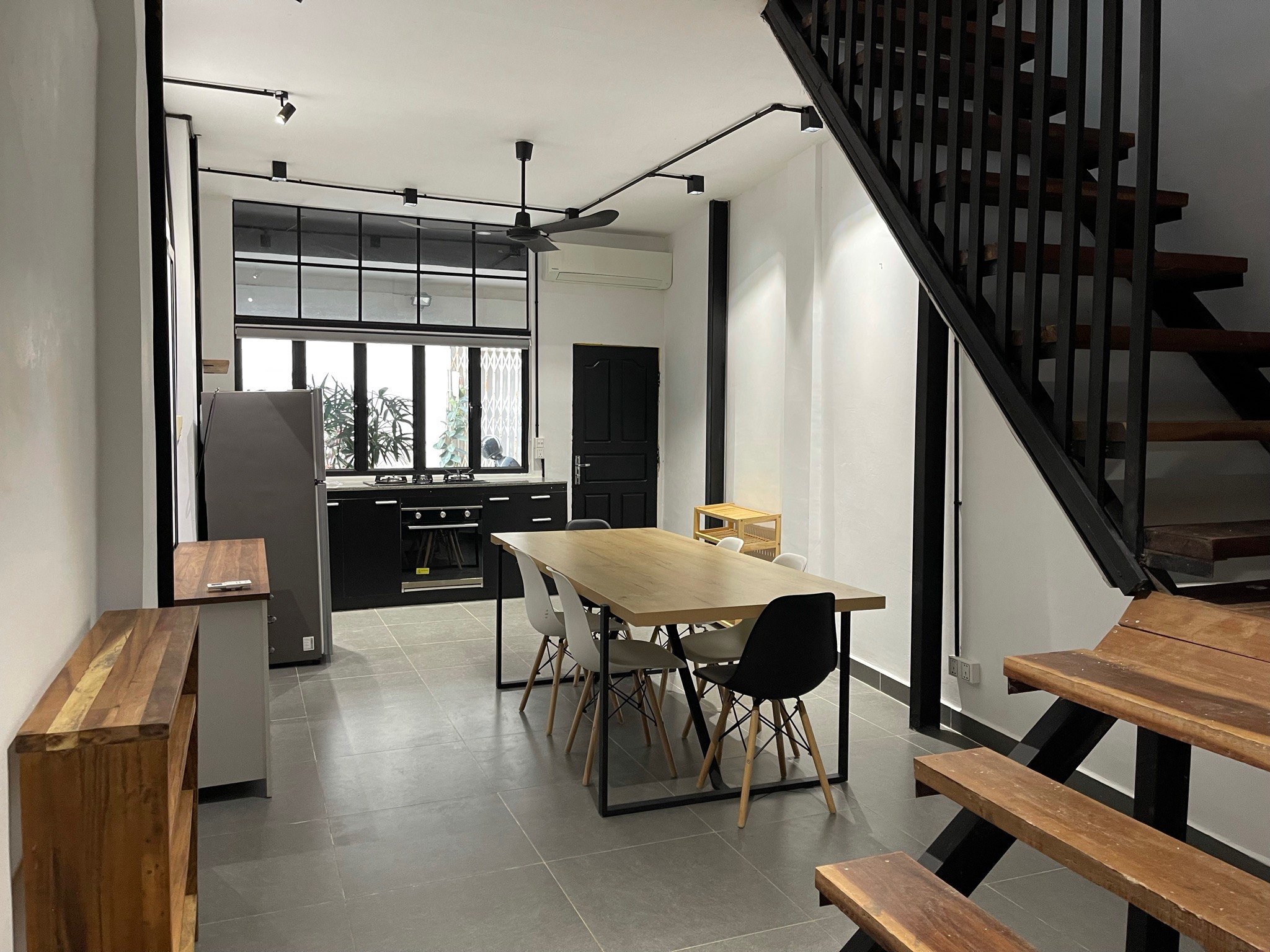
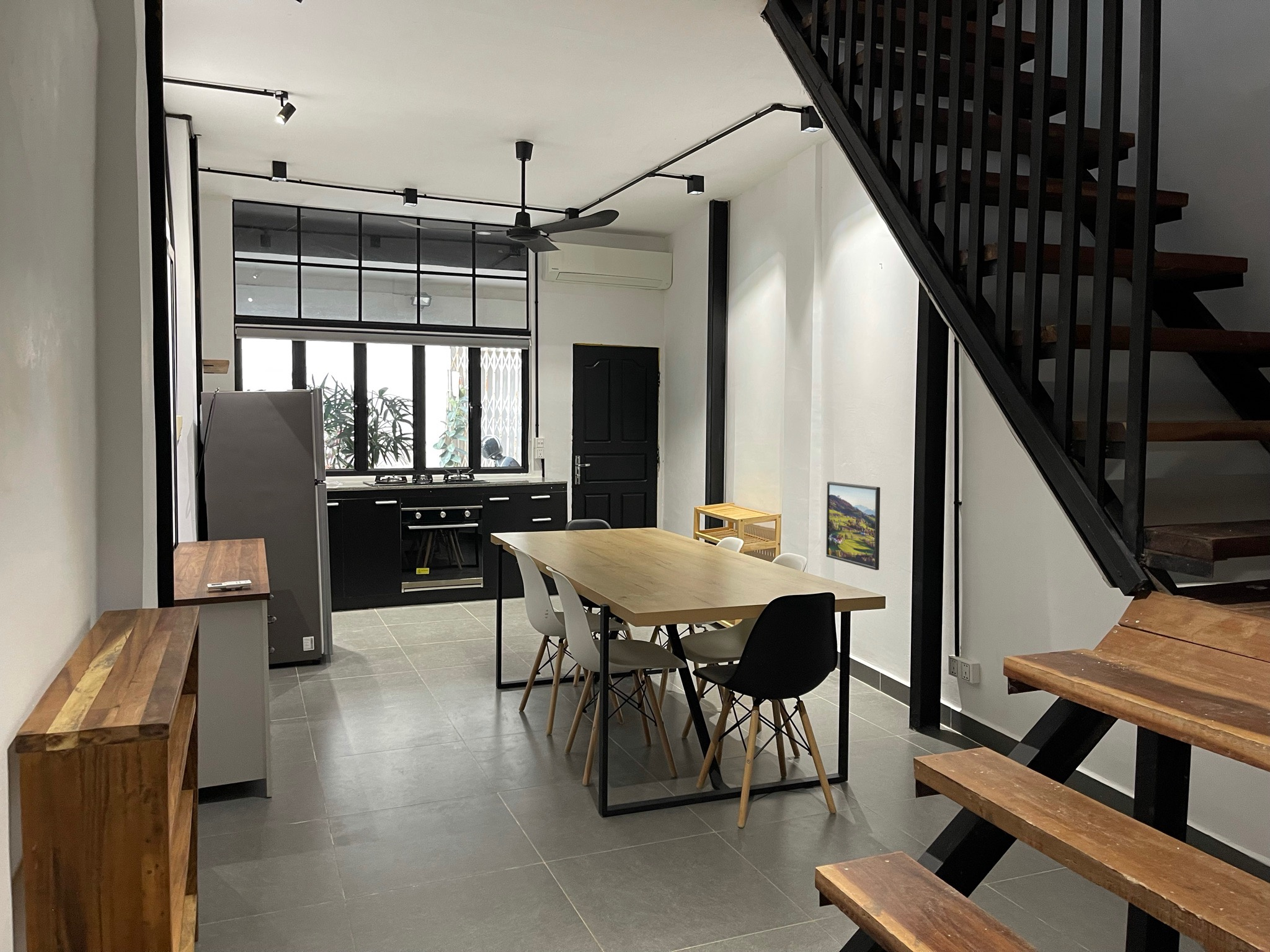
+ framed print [825,481,881,571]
